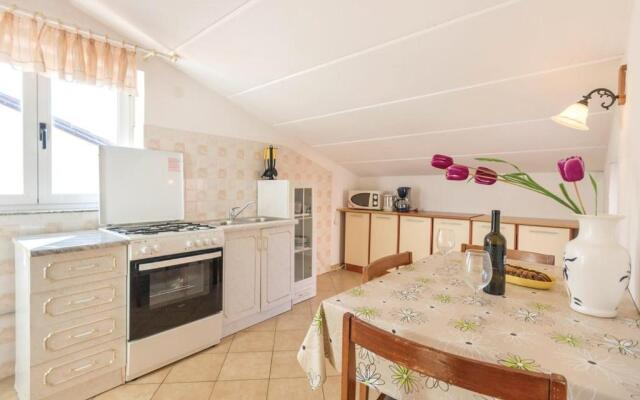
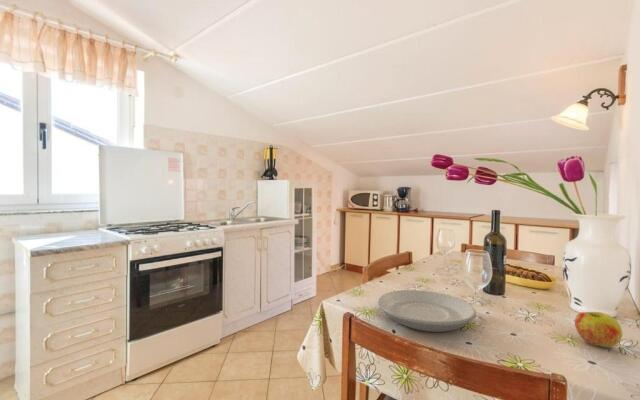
+ plate [377,289,477,333]
+ apple [574,311,623,348]
